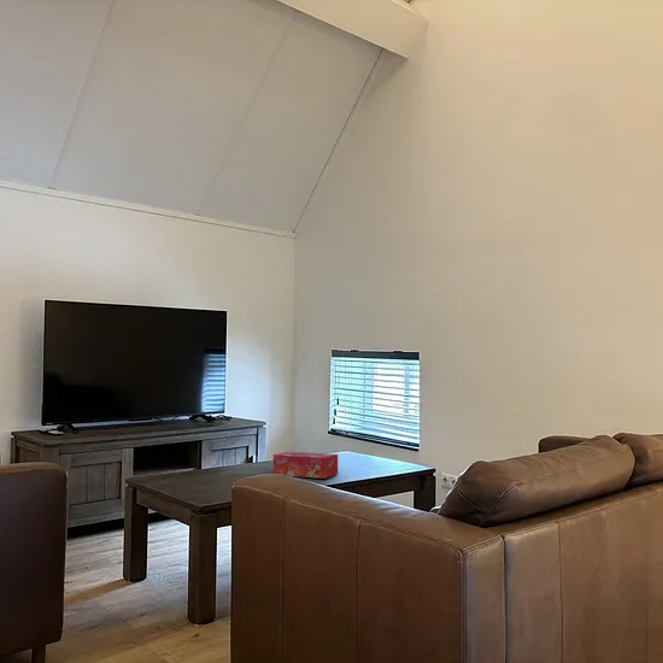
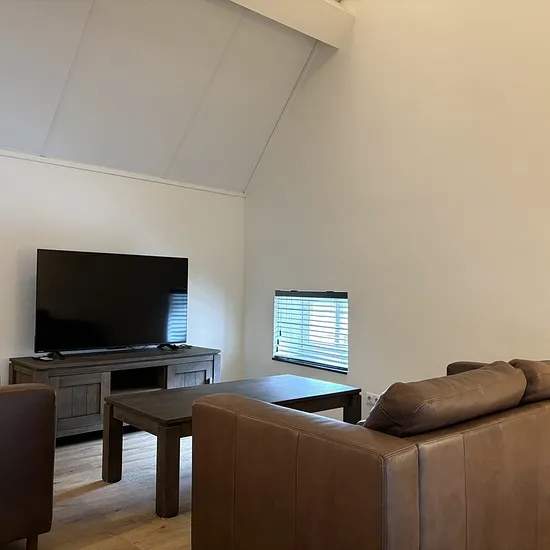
- tissue box [272,451,339,480]
